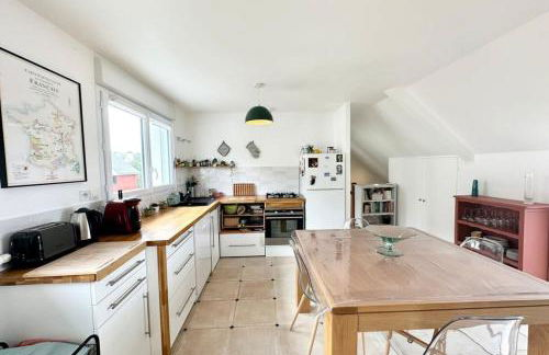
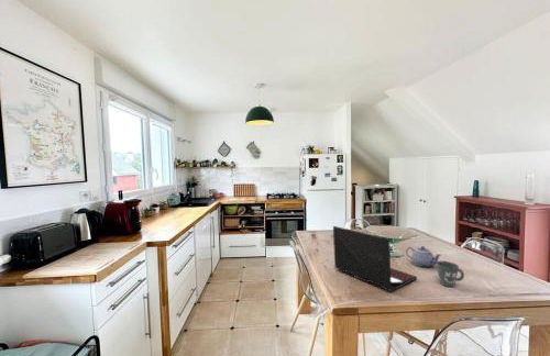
+ laptop [332,225,418,292]
+ teapot [405,245,442,268]
+ mug [436,260,465,288]
